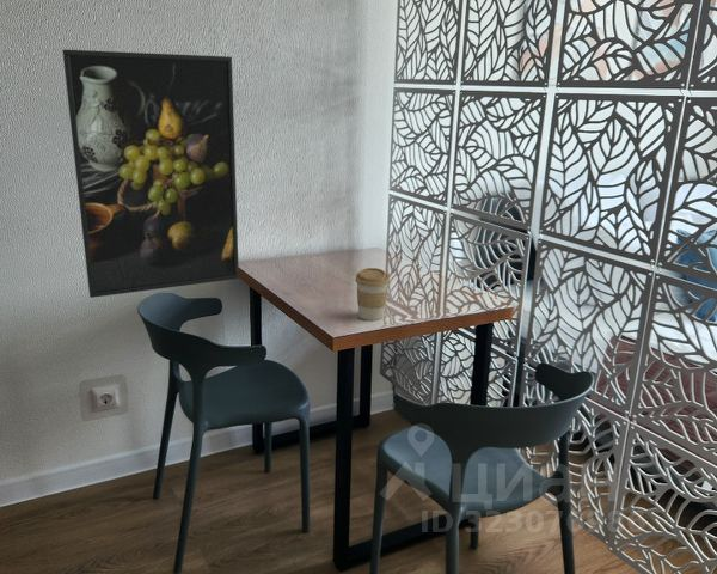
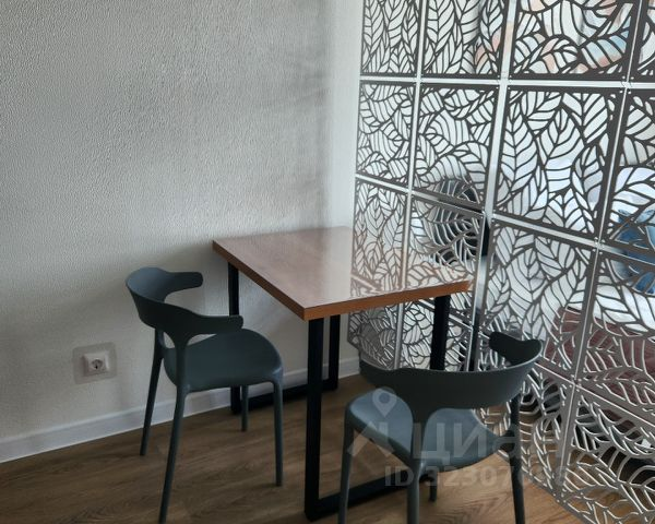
- coffee cup [355,267,391,322]
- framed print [61,49,240,299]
